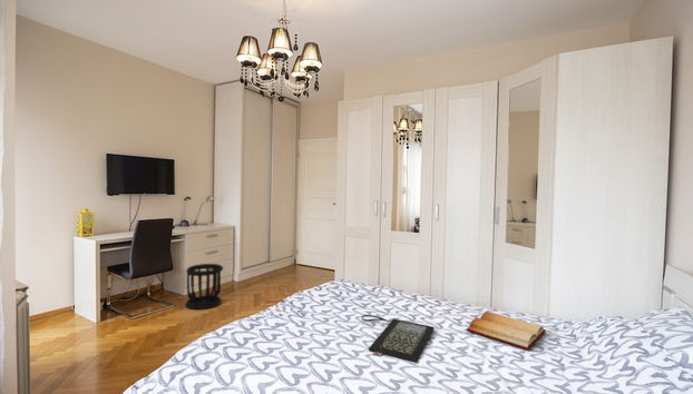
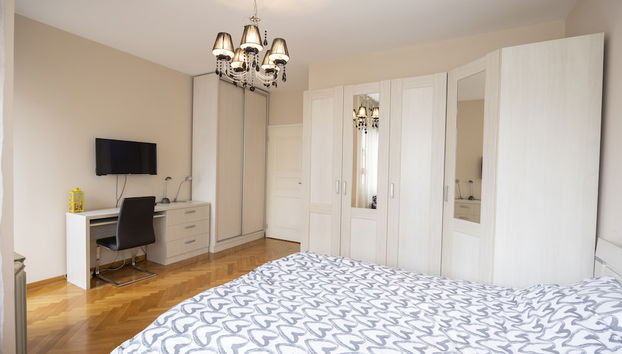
- clutch bag [361,314,436,363]
- bible [466,311,547,351]
- wastebasket [184,263,224,311]
